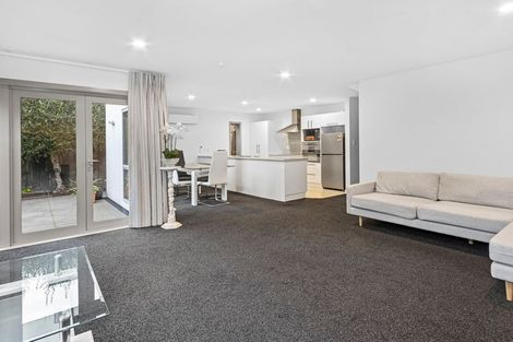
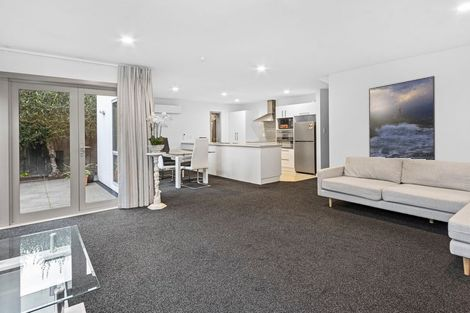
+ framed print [368,75,436,161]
